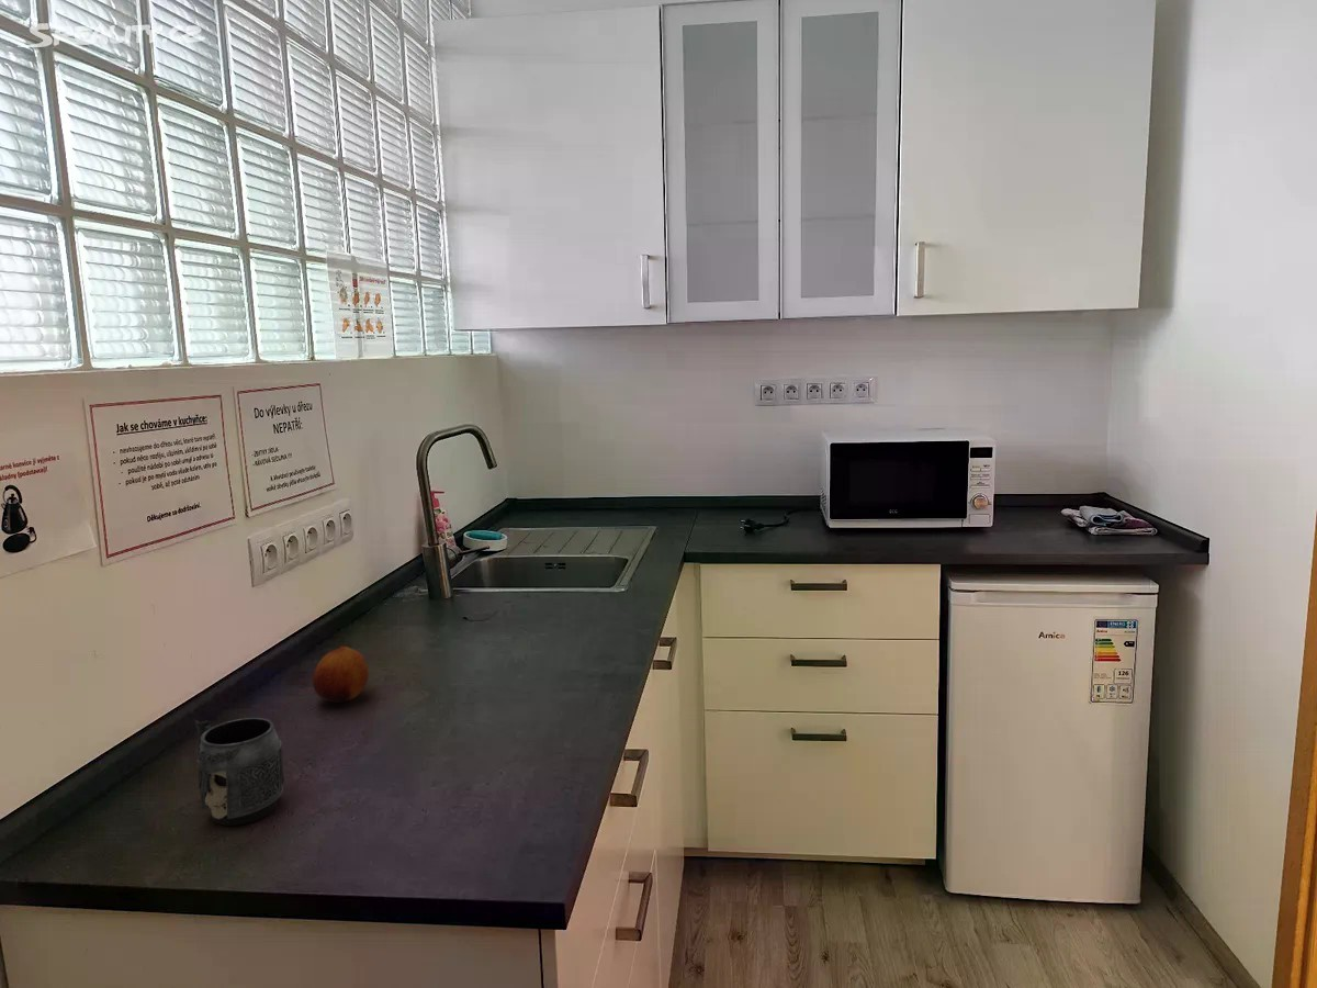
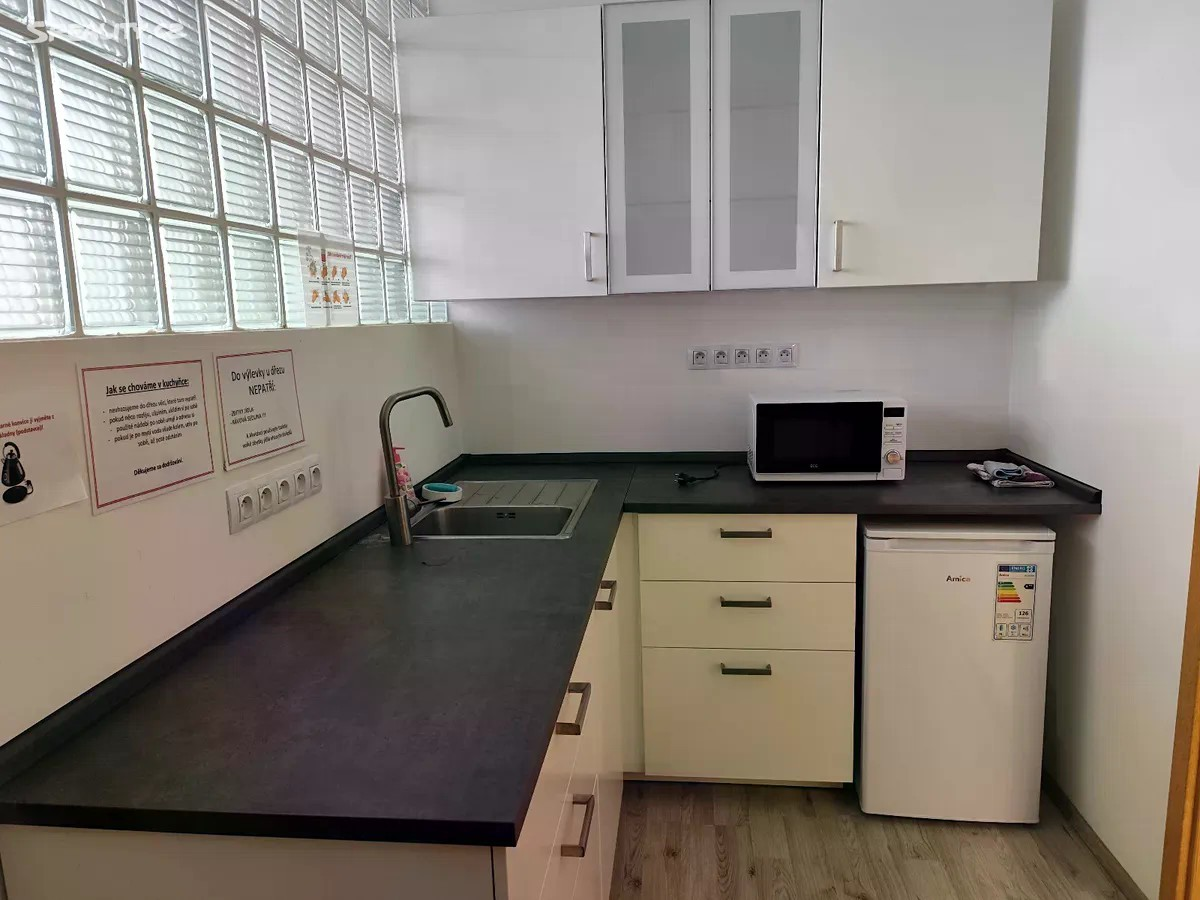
- mug [194,717,285,827]
- fruit [312,645,370,704]
